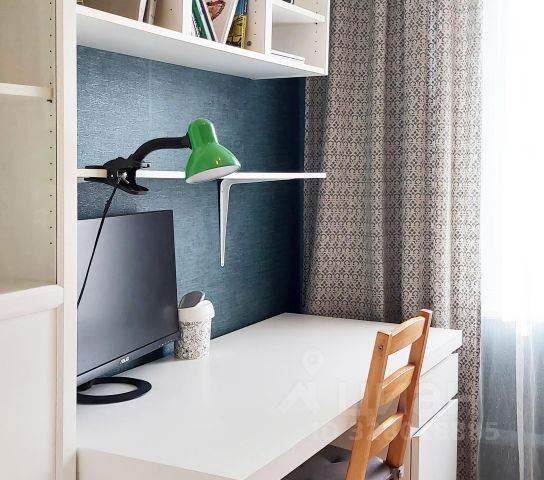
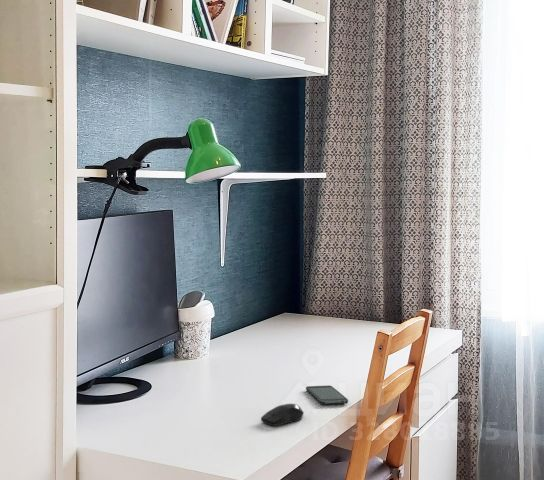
+ computer mouse [260,403,305,427]
+ smartphone [305,385,349,406]
